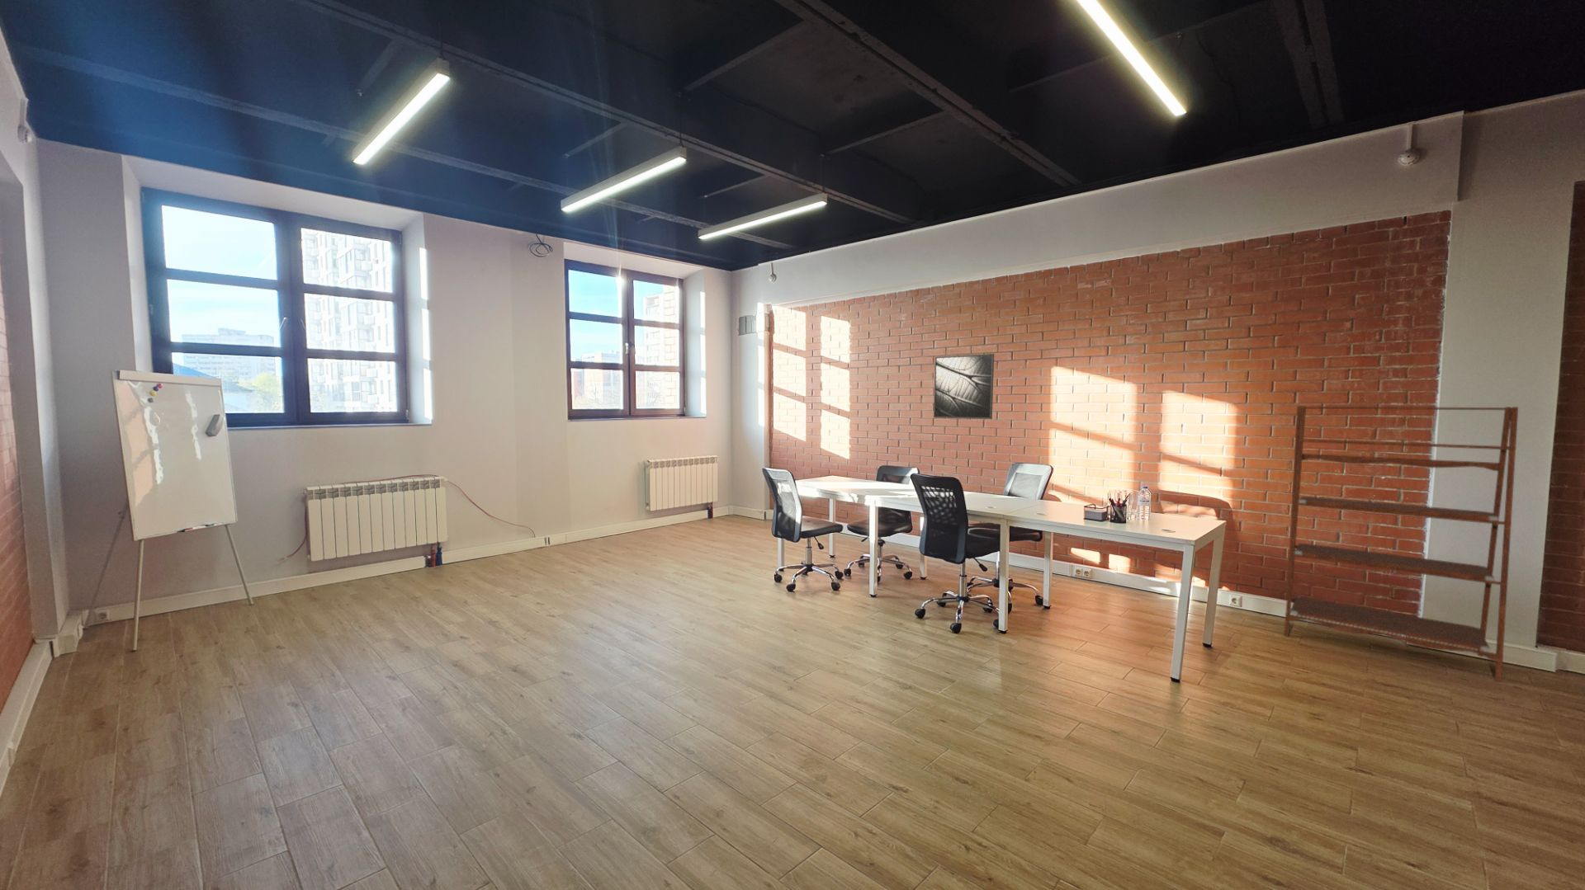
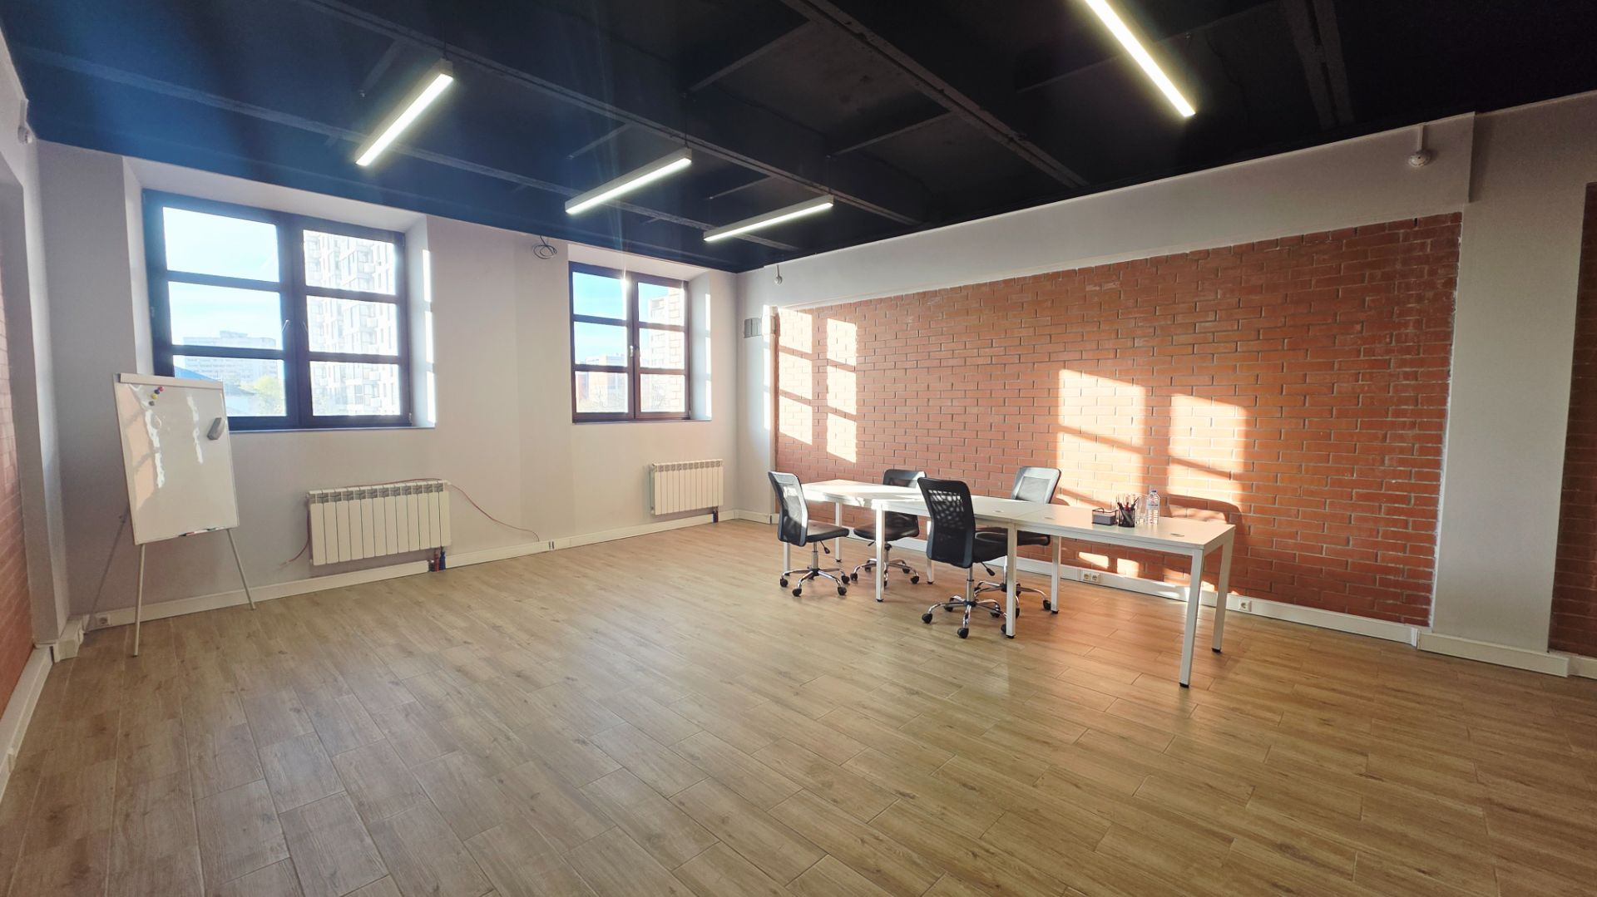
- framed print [933,353,995,420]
- shelving unit [1282,405,1519,682]
